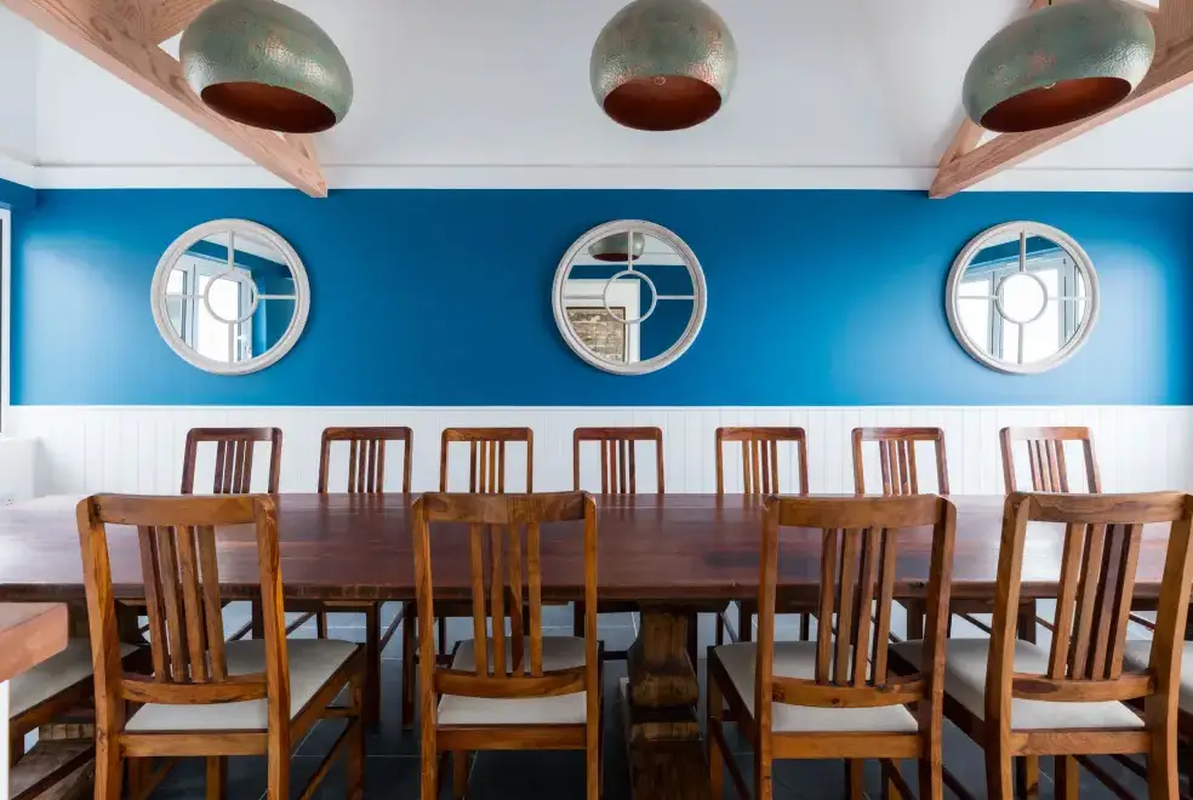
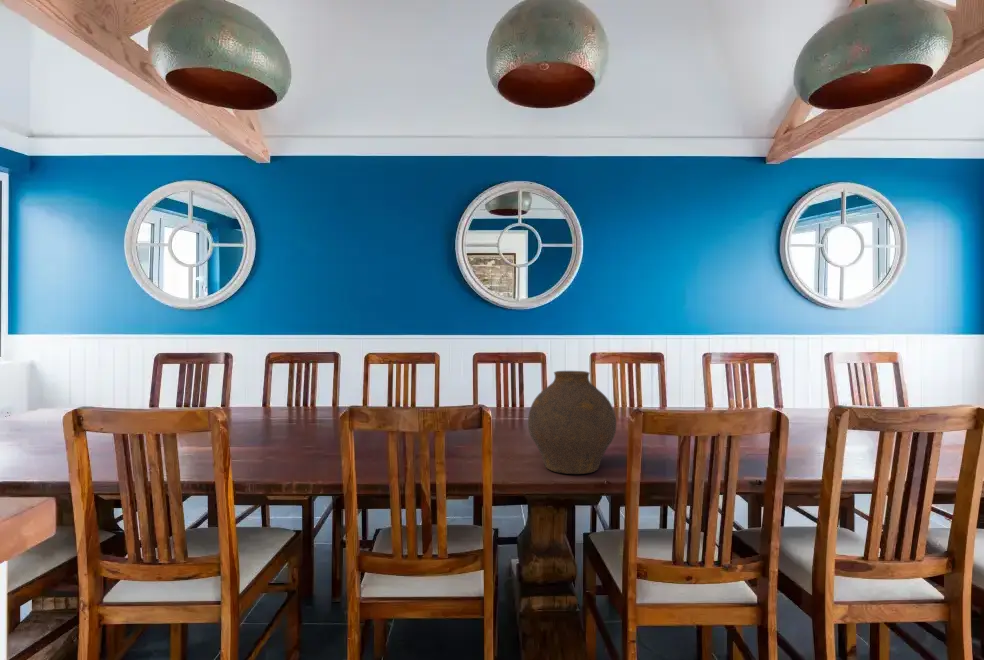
+ vase [527,370,617,475]
